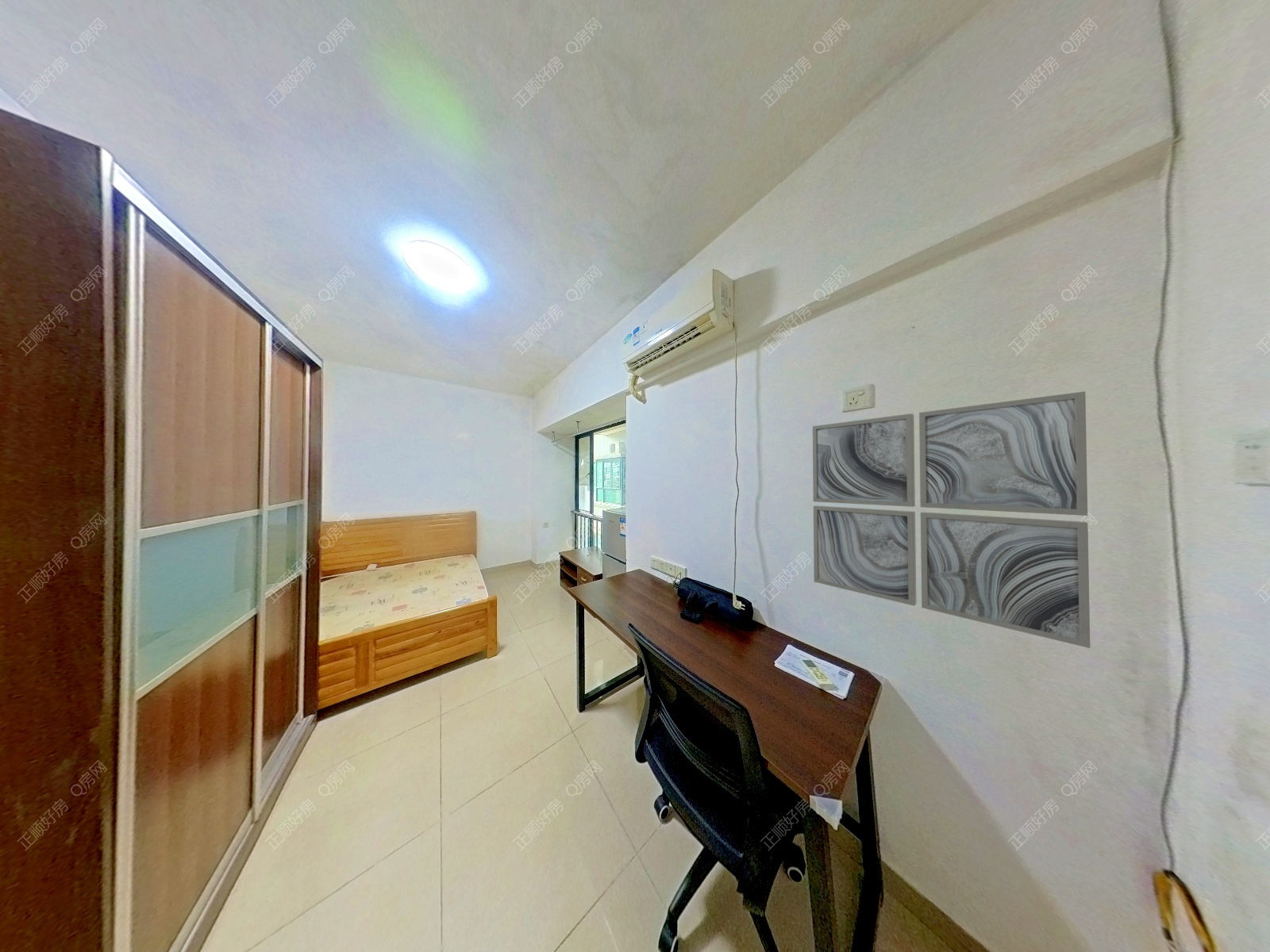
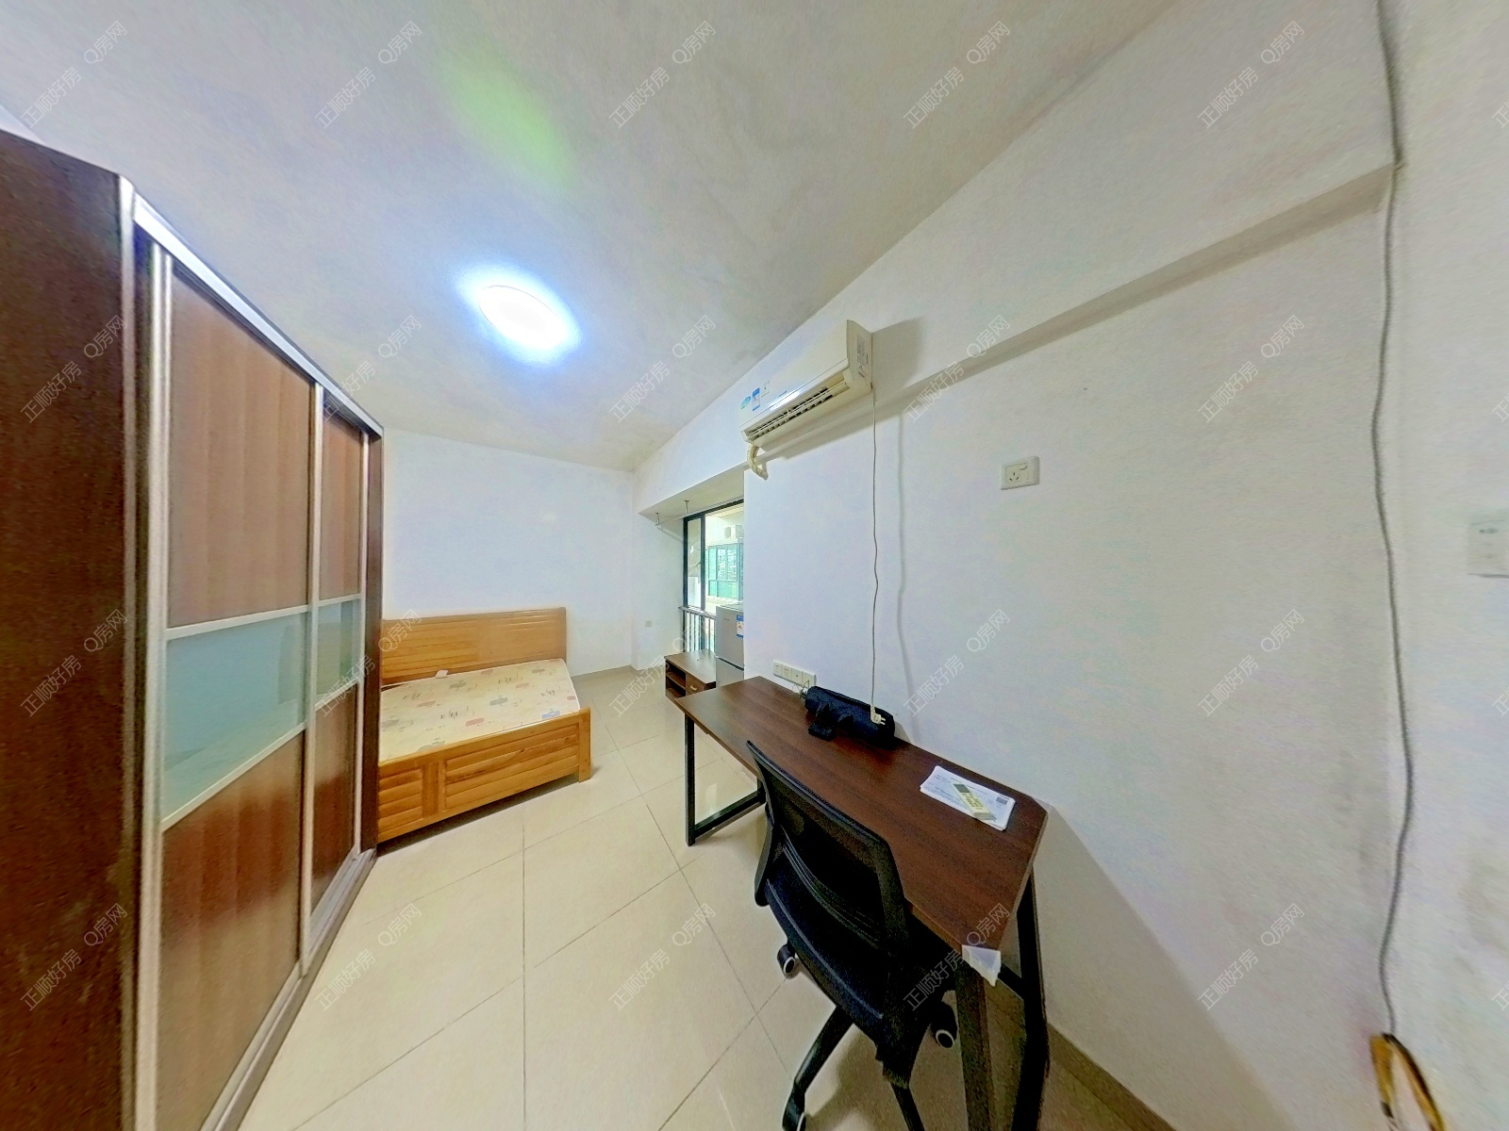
- wall art [812,390,1091,649]
